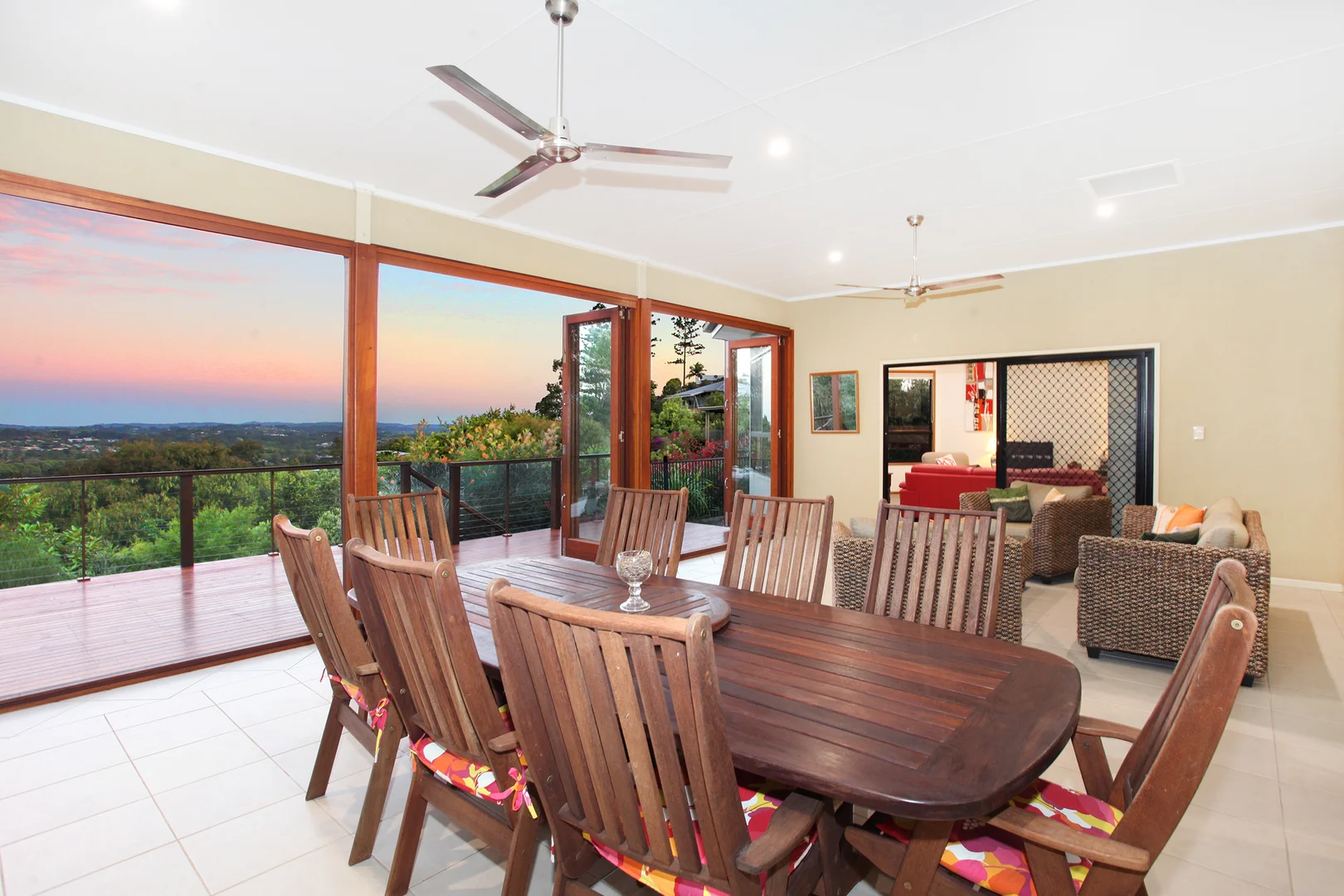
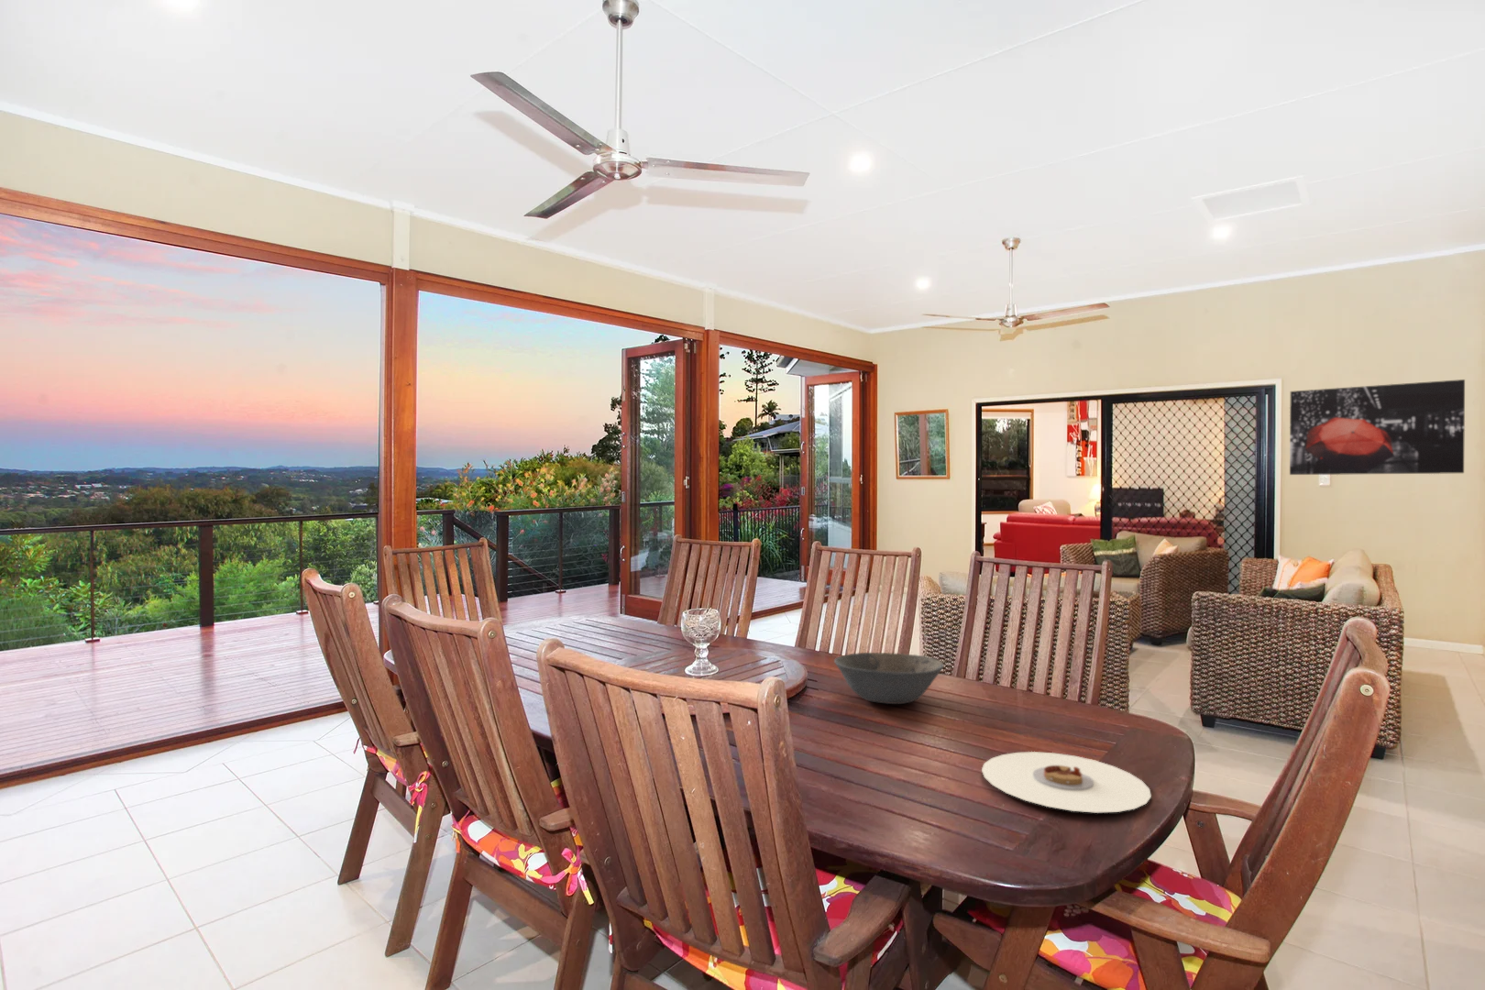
+ plate [981,750,1152,814]
+ bowl [833,652,945,705]
+ wall art [1288,379,1466,476]
